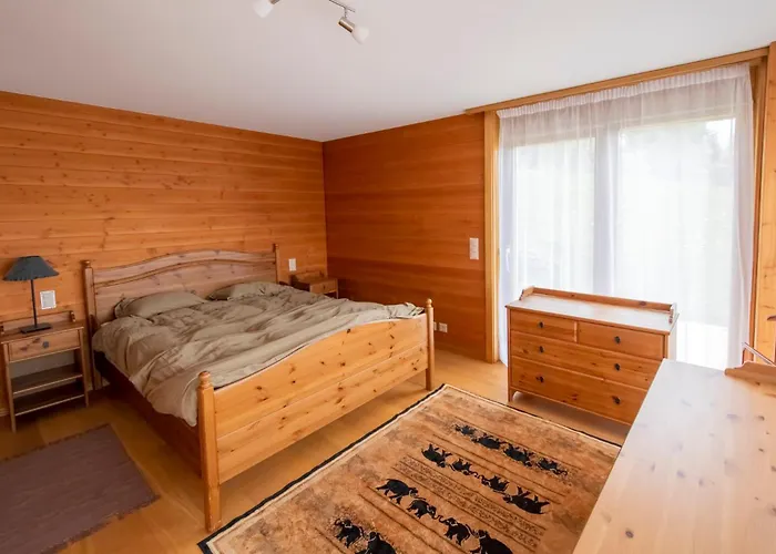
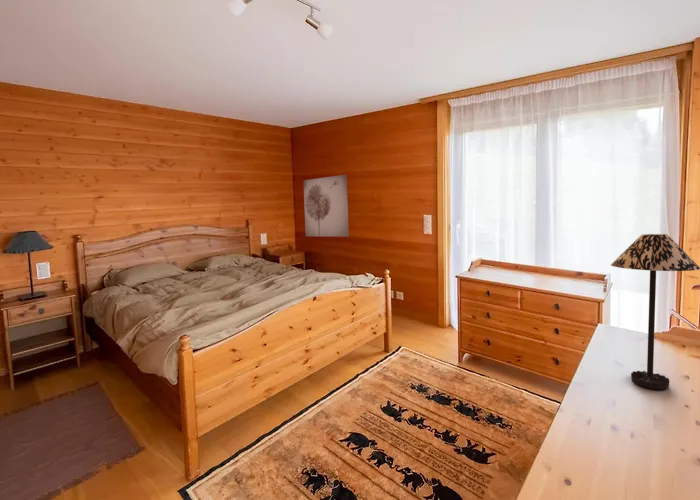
+ table lamp [610,233,700,390]
+ wall art [303,174,350,237]
